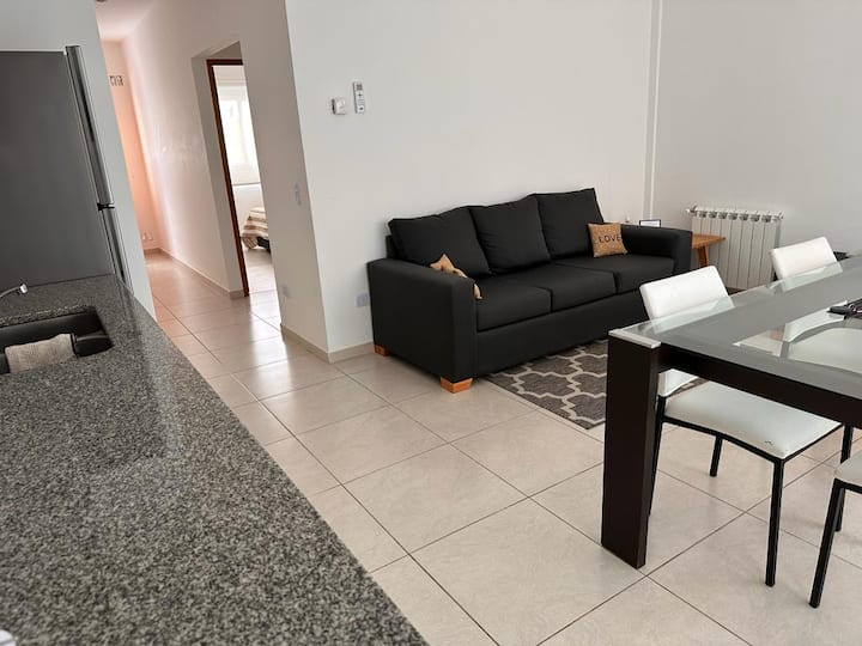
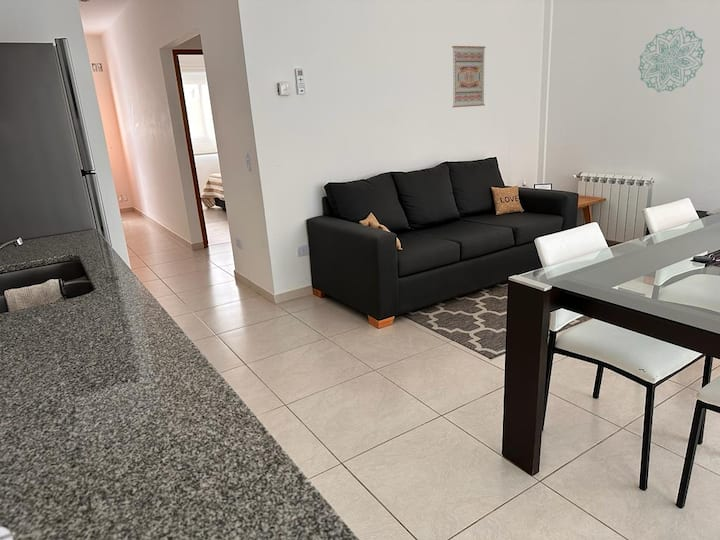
+ wall art [451,45,486,108]
+ wall decoration [637,26,706,93]
